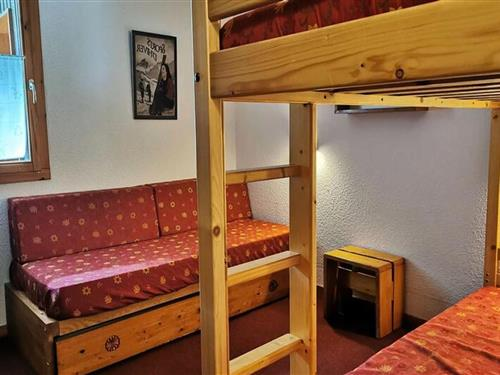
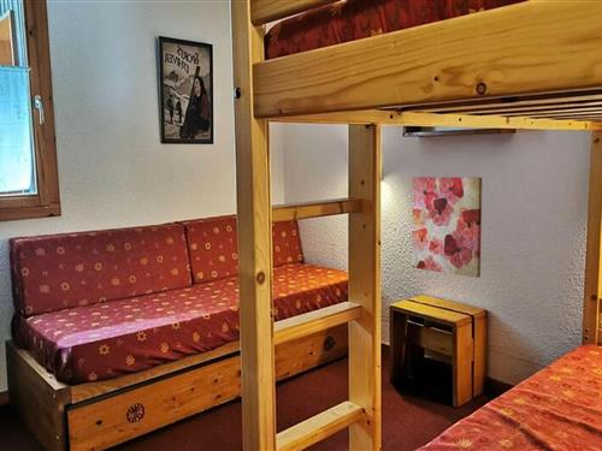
+ wall art [412,176,483,279]
